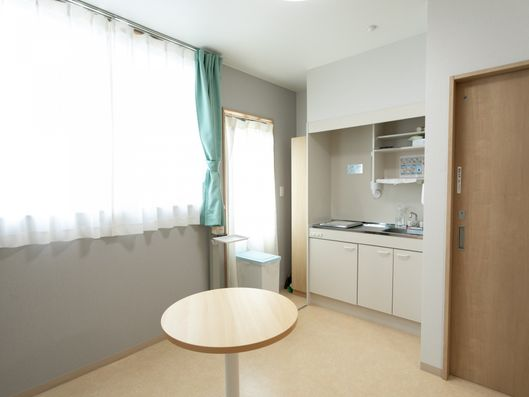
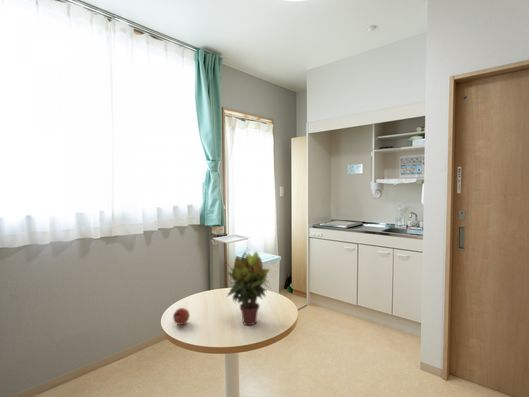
+ potted plant [225,250,271,326]
+ fruit [172,307,191,326]
